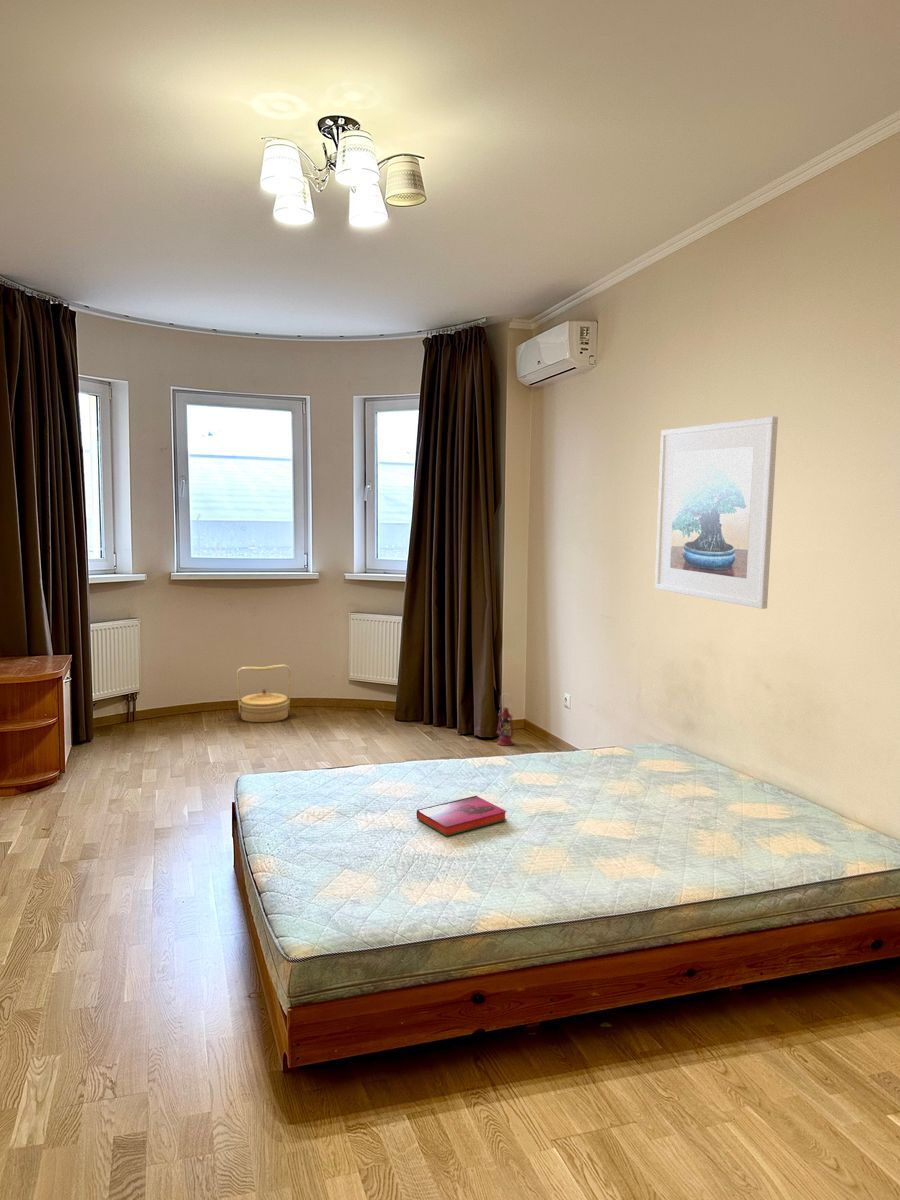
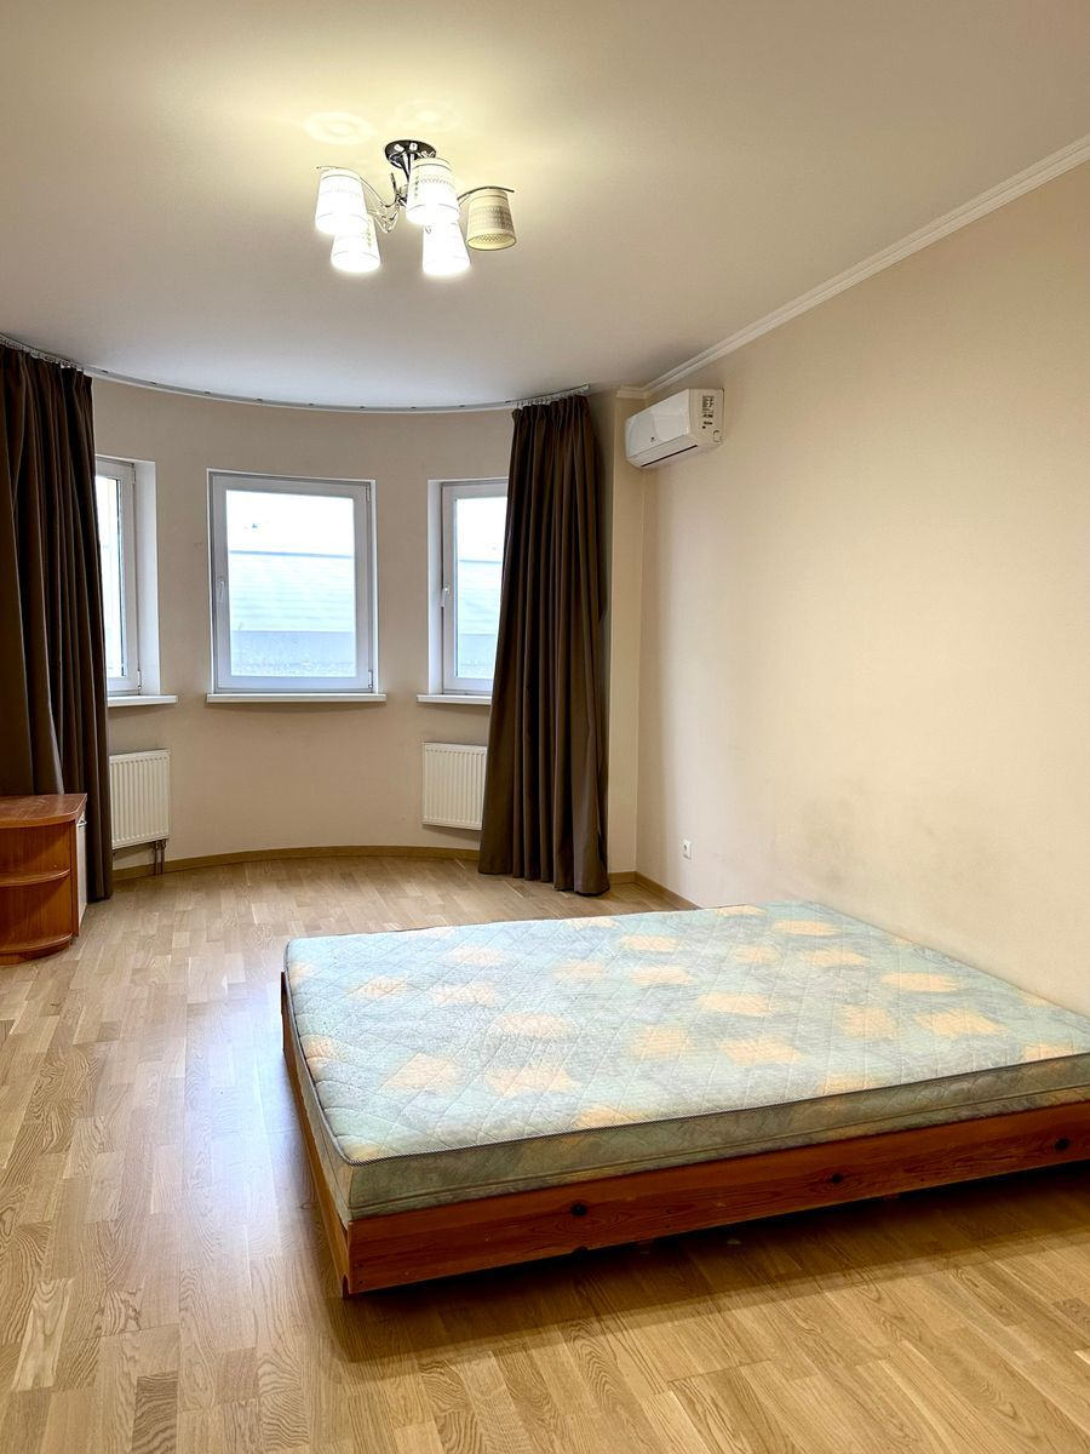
- lantern [496,692,514,747]
- basket [236,664,292,723]
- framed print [654,415,779,610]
- hardback book [416,795,508,837]
